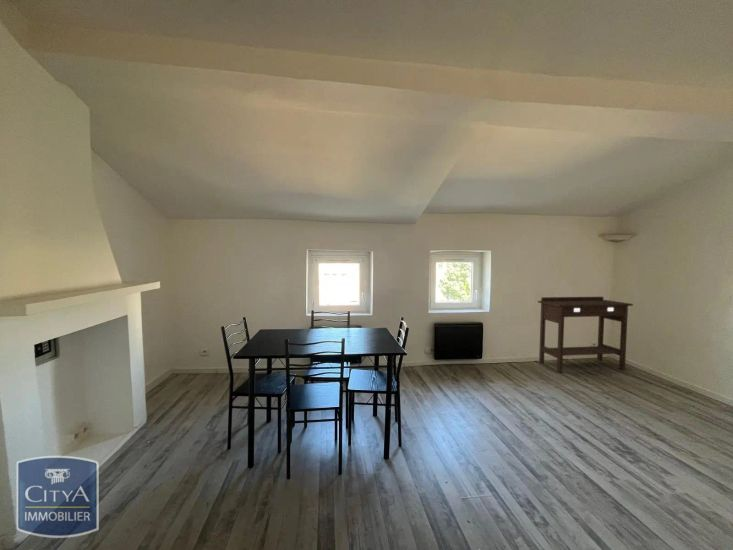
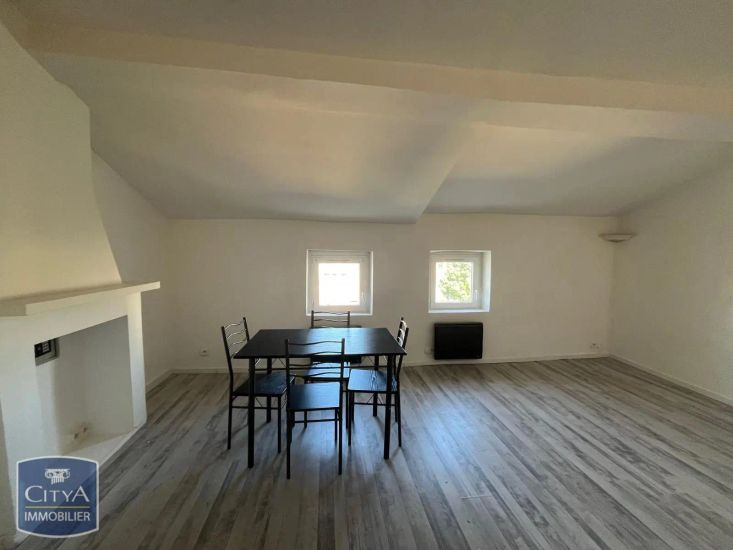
- console table [537,296,634,374]
